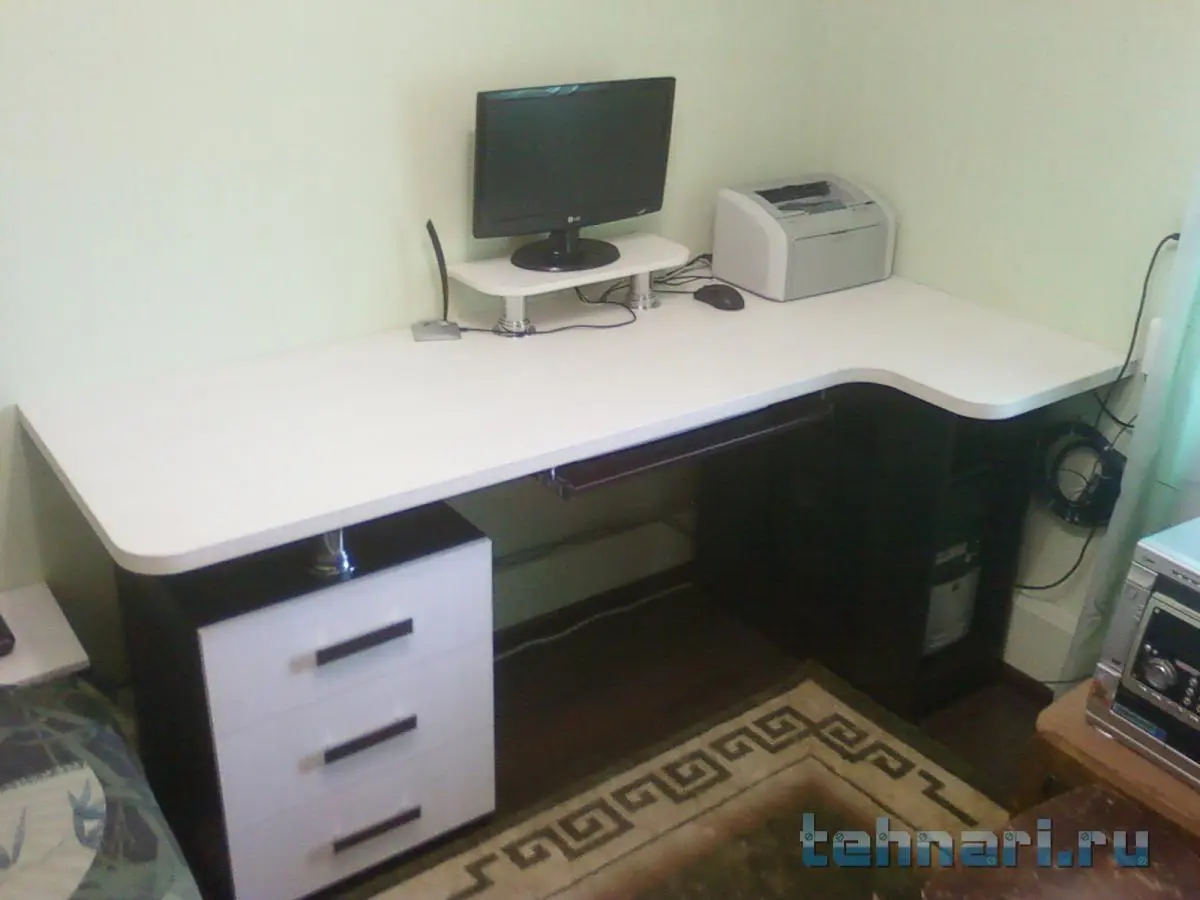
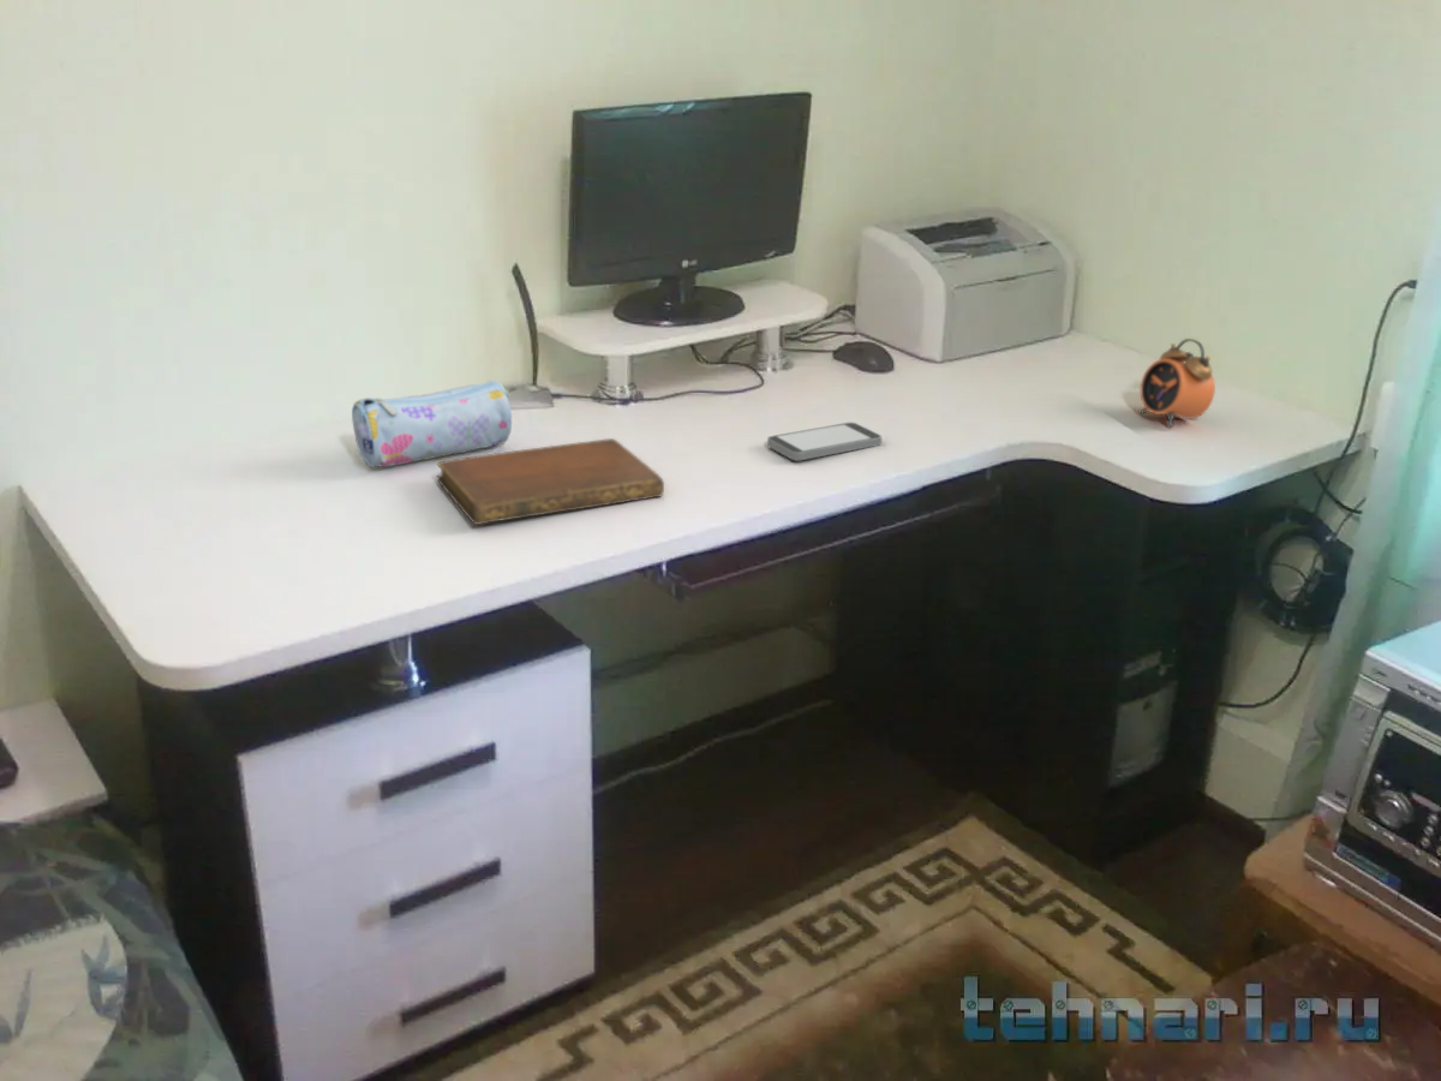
+ pencil case [351,380,513,468]
+ alarm clock [1140,338,1216,429]
+ notebook [436,437,665,526]
+ smartphone [766,422,883,461]
